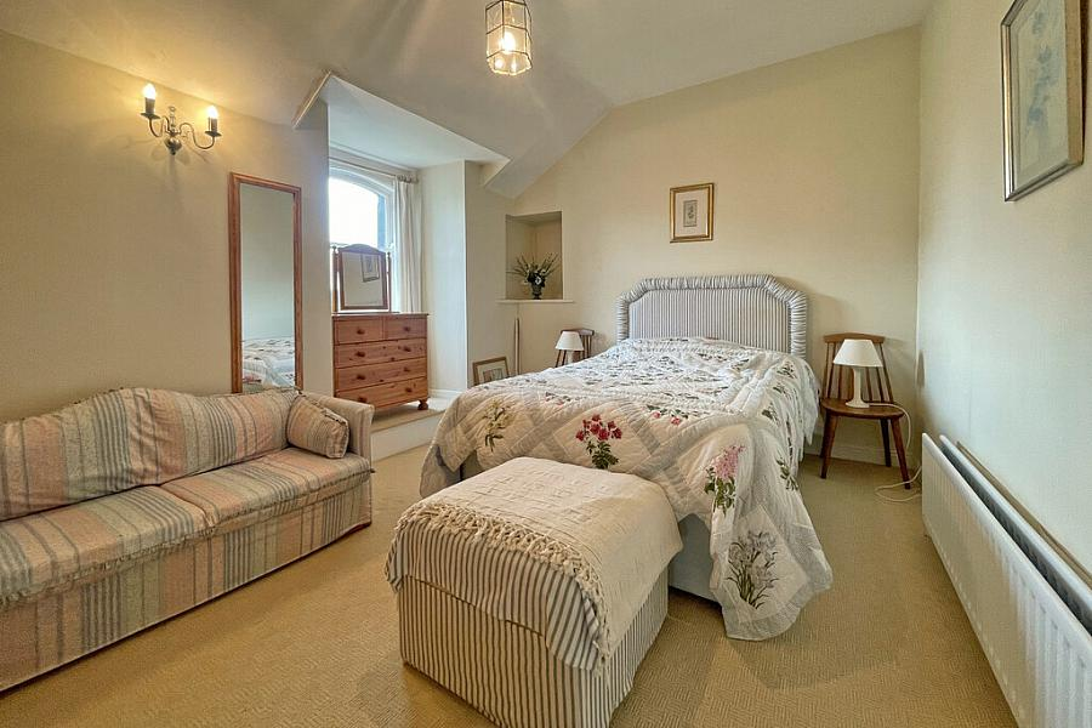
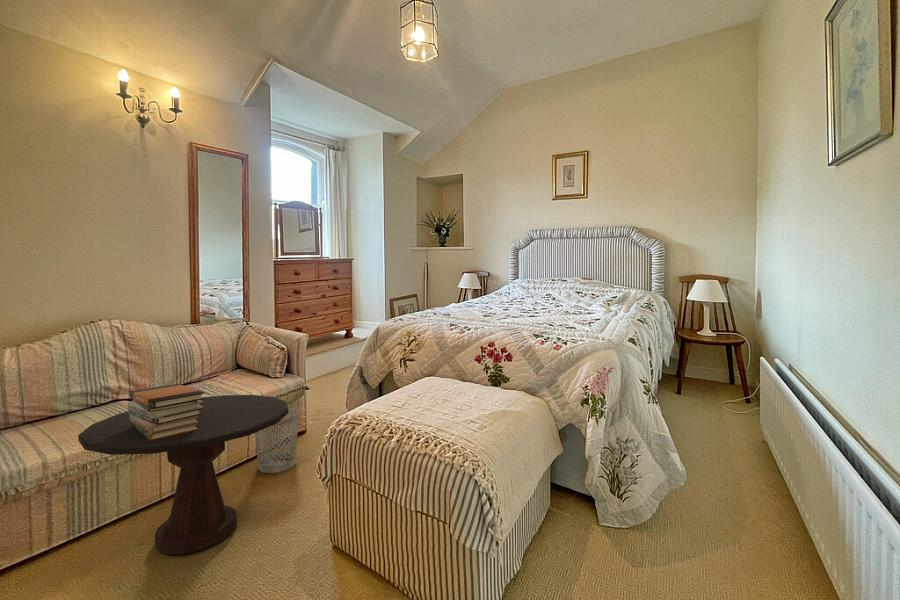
+ side table [77,394,289,556]
+ book stack [126,383,206,440]
+ wastebasket [254,407,300,474]
